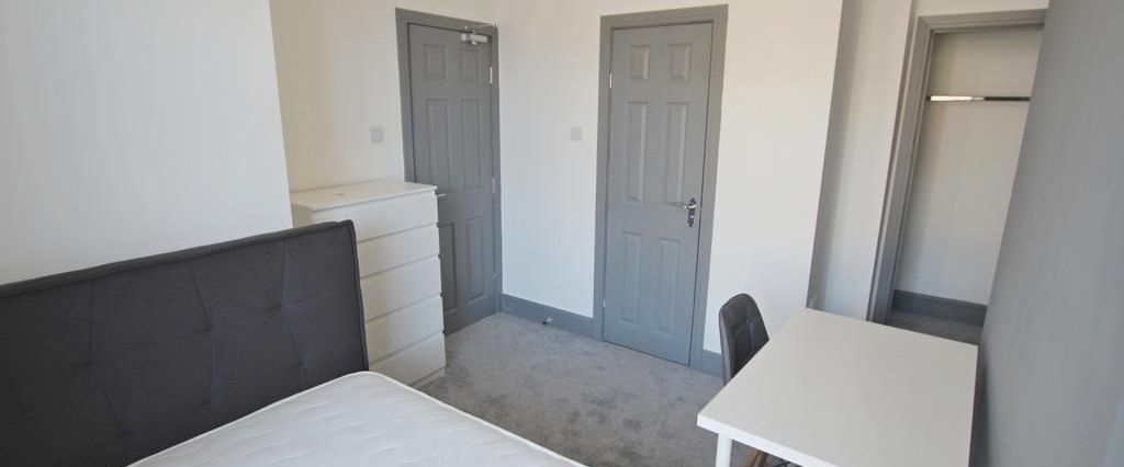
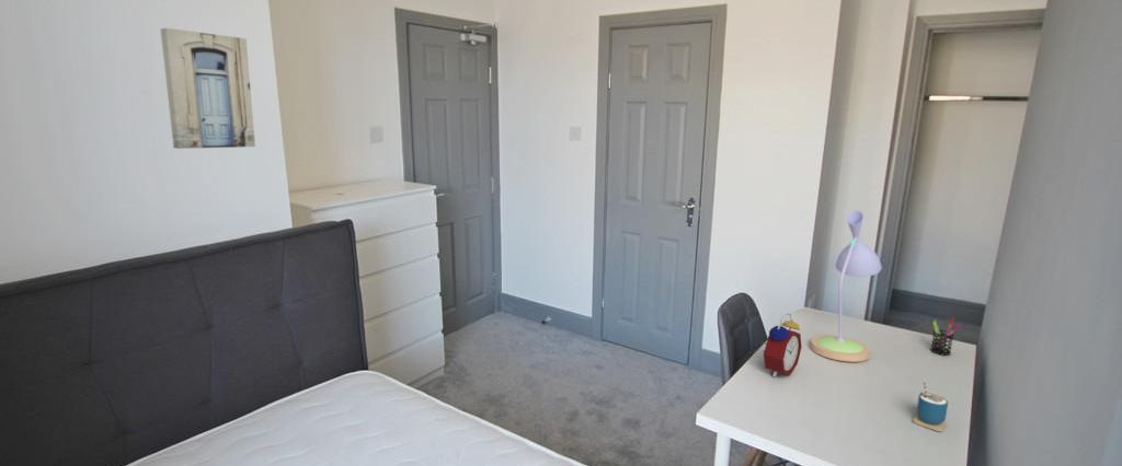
+ desk lamp [809,209,883,363]
+ pen holder [929,317,962,357]
+ alarm clock [763,313,803,378]
+ wall art [159,27,256,150]
+ cup [912,380,949,432]
